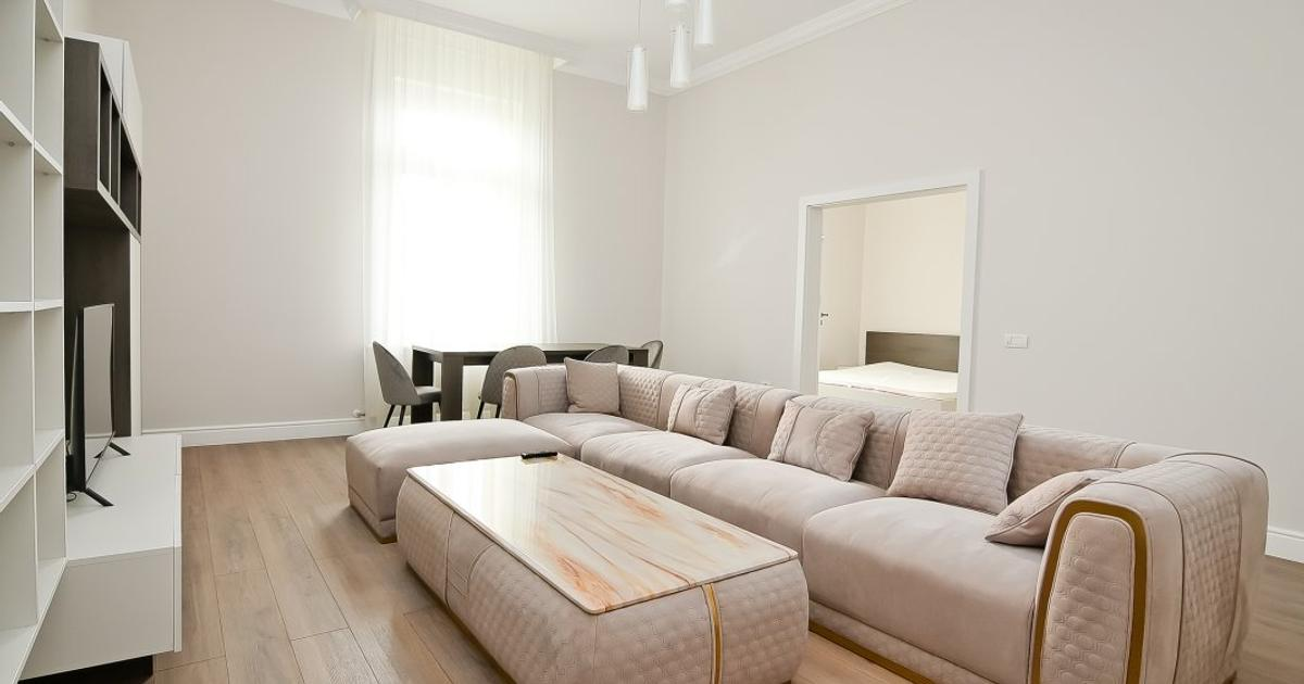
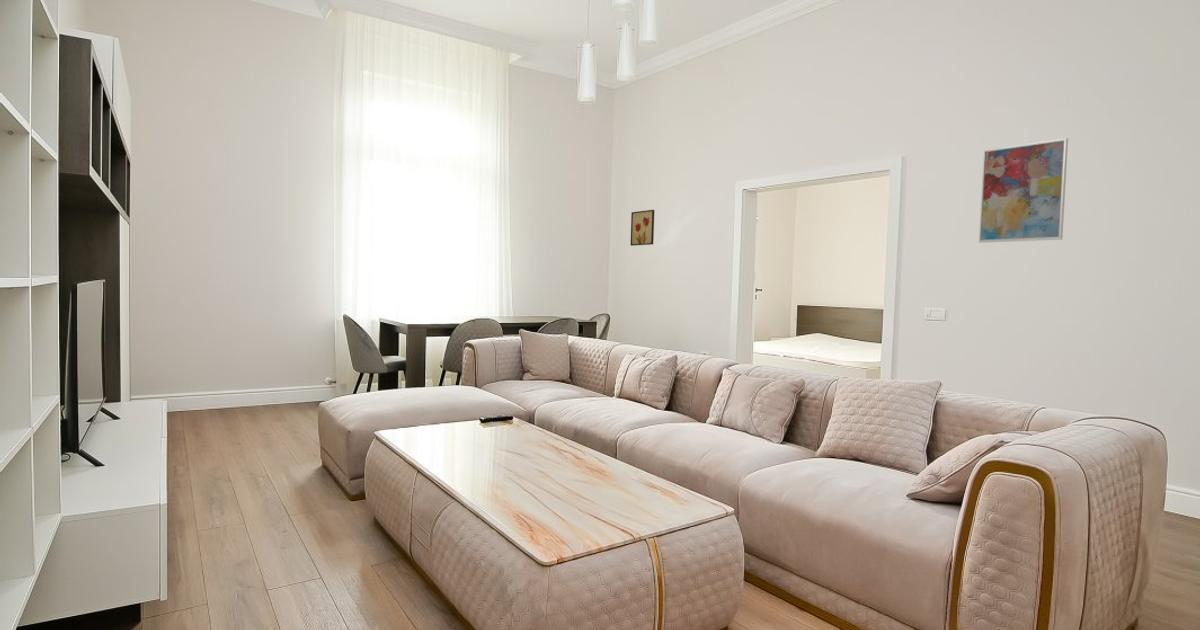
+ wall art [978,137,1069,244]
+ wall art [629,209,655,247]
